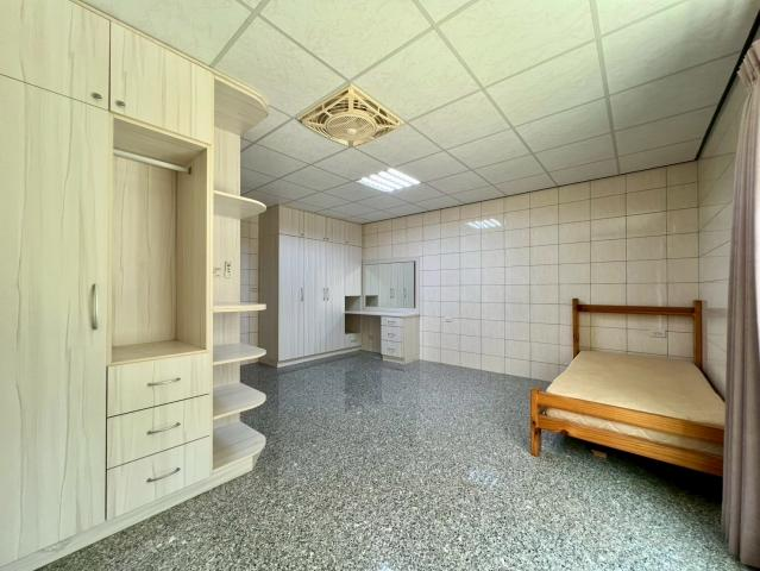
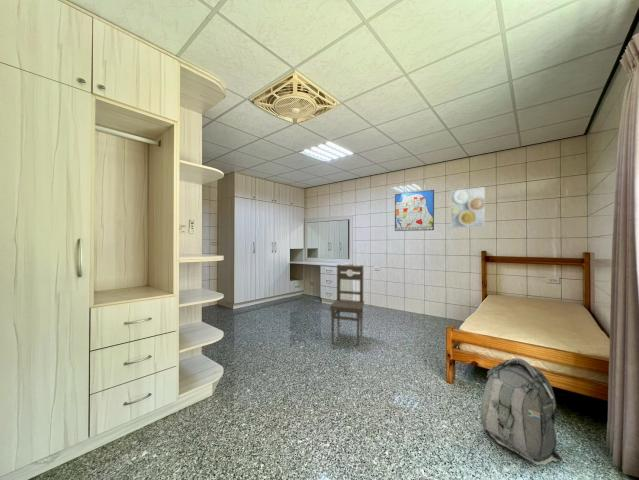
+ wall art [394,189,435,232]
+ backpack [480,357,564,466]
+ chair [329,264,365,347]
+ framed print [450,186,486,229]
